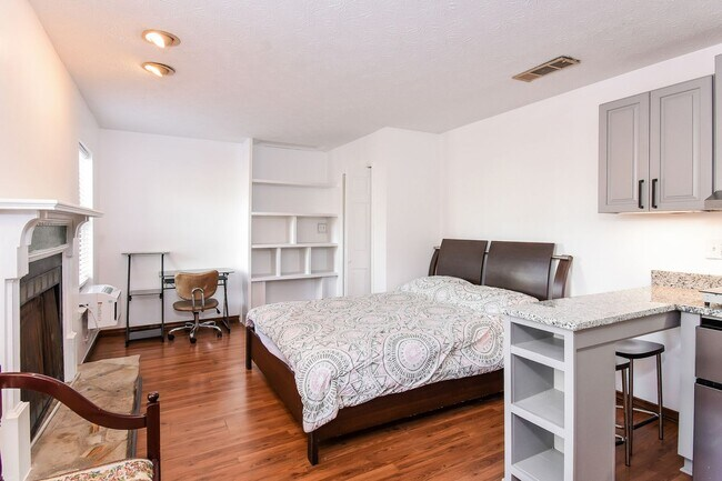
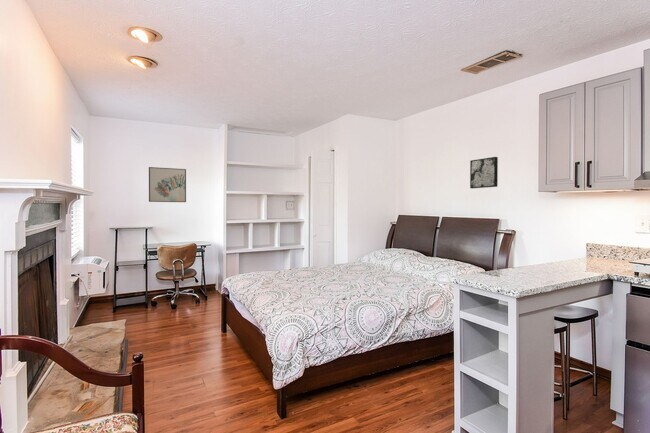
+ wall art [469,156,499,189]
+ wall art [148,166,187,203]
